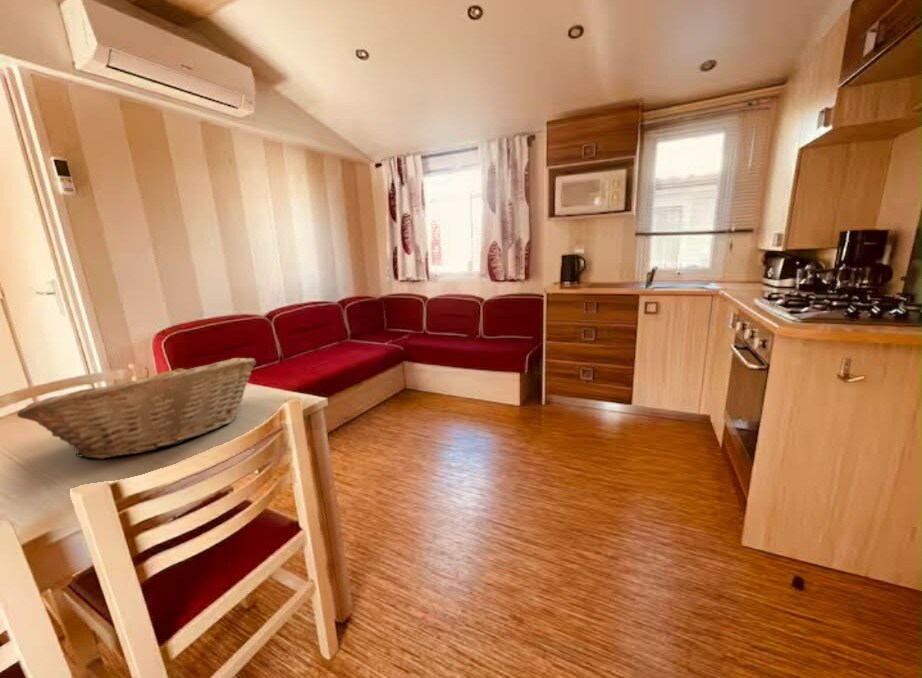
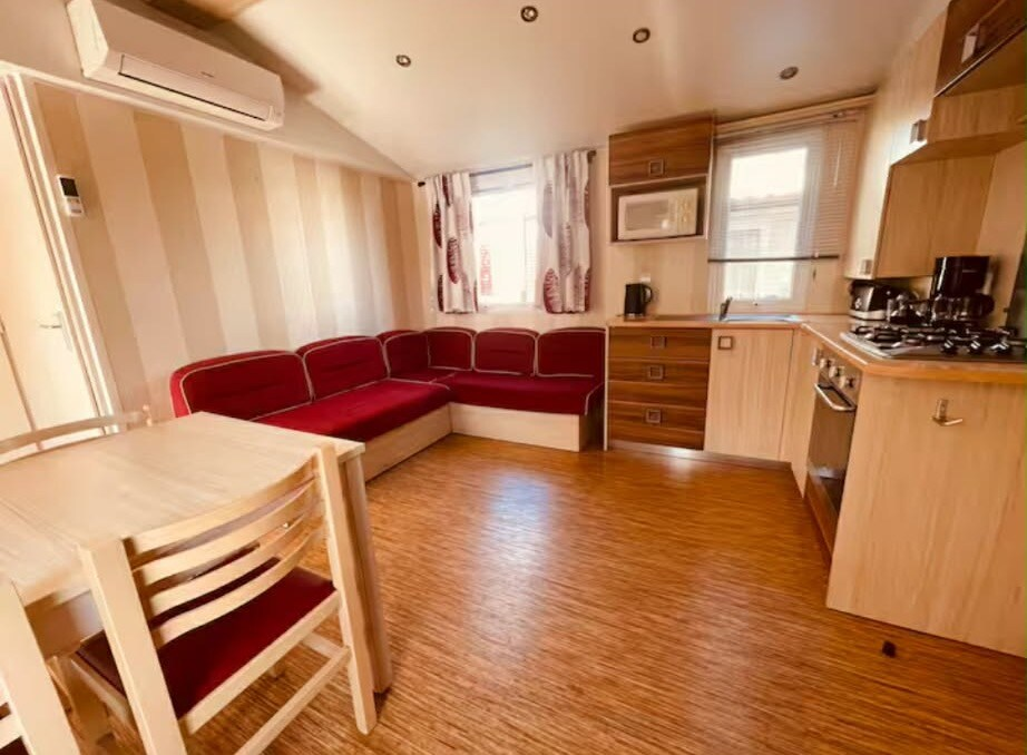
- fruit basket [16,357,257,460]
